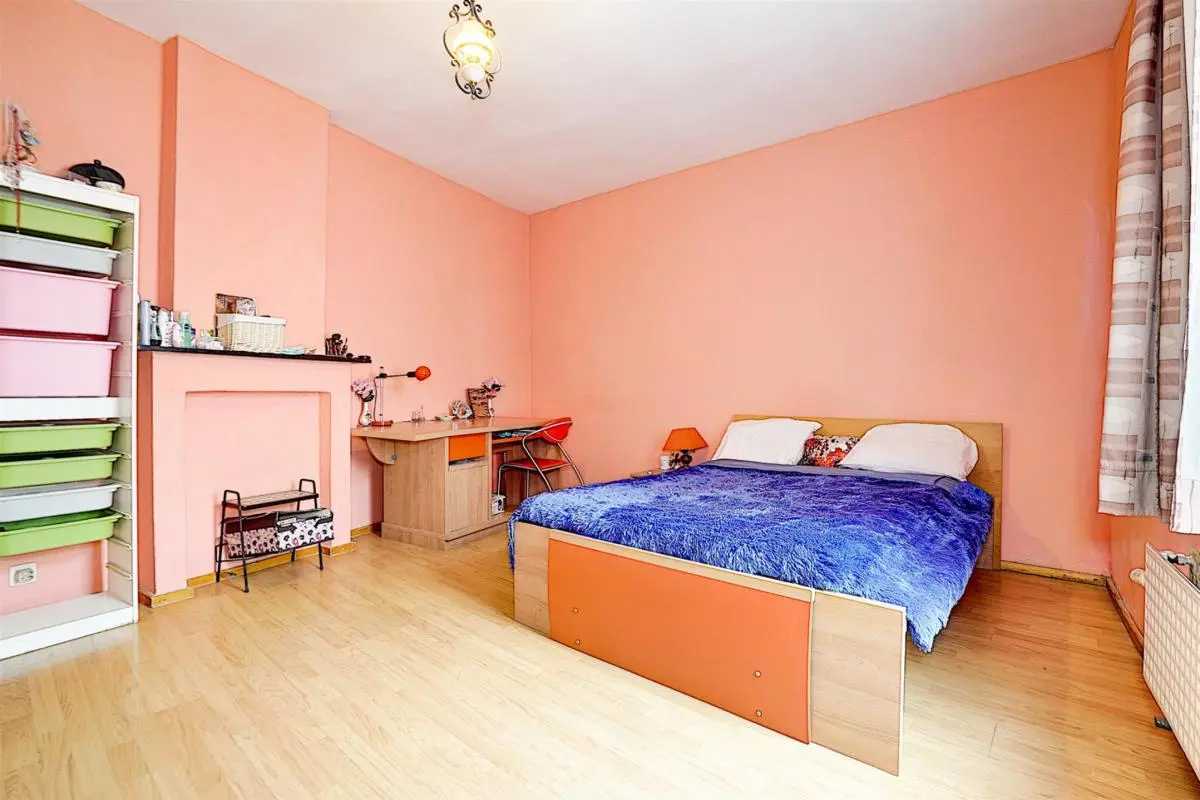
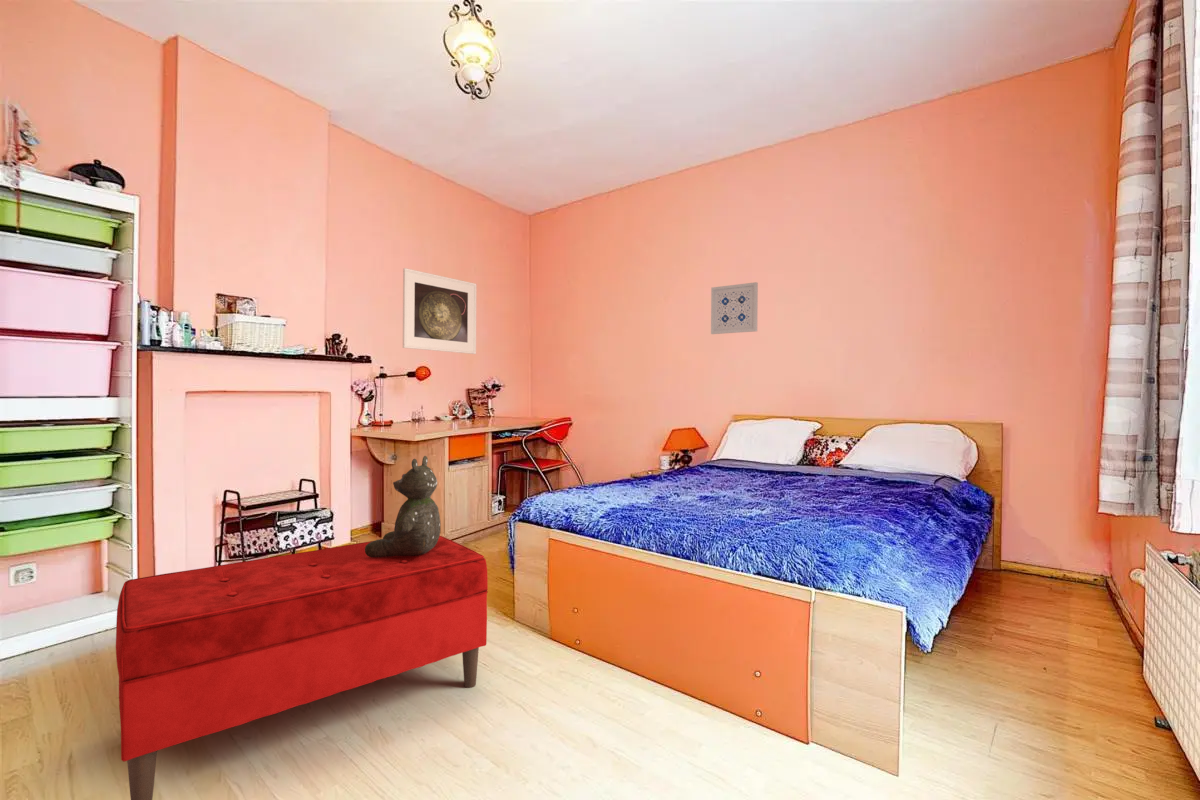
+ wall art [710,281,759,335]
+ teddy bear [365,455,442,557]
+ bench [115,535,489,800]
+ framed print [402,267,478,355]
